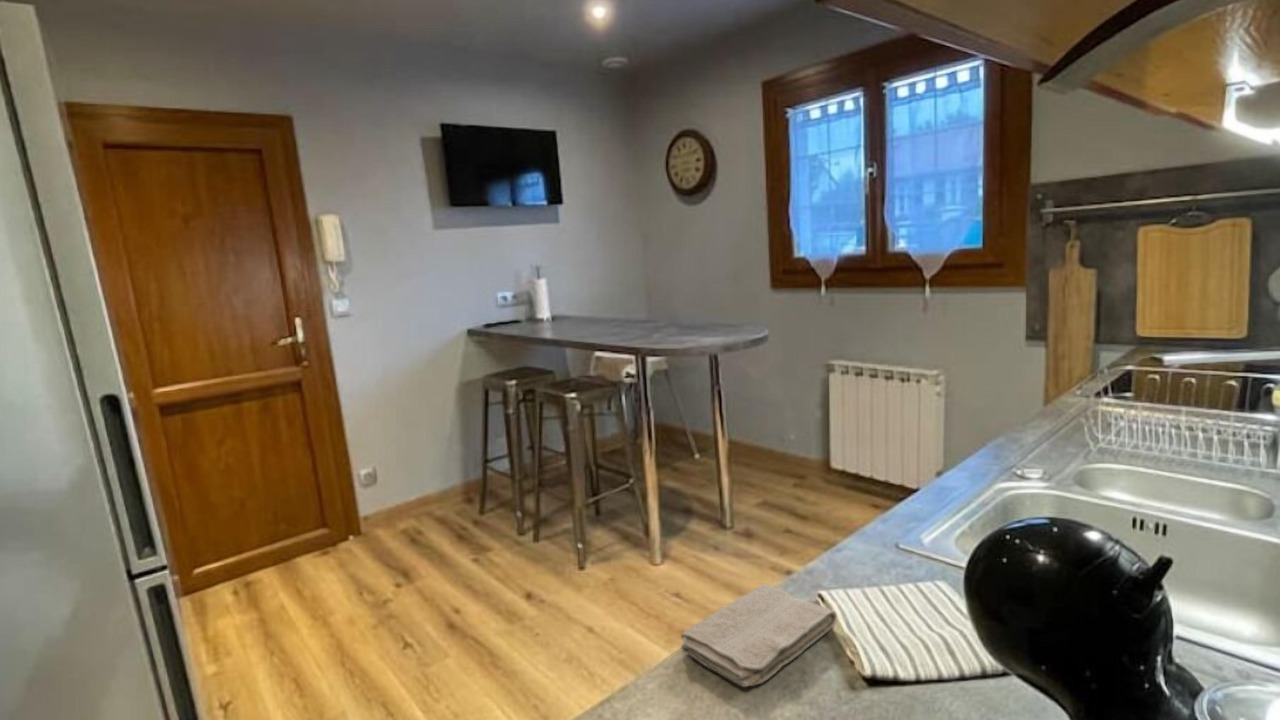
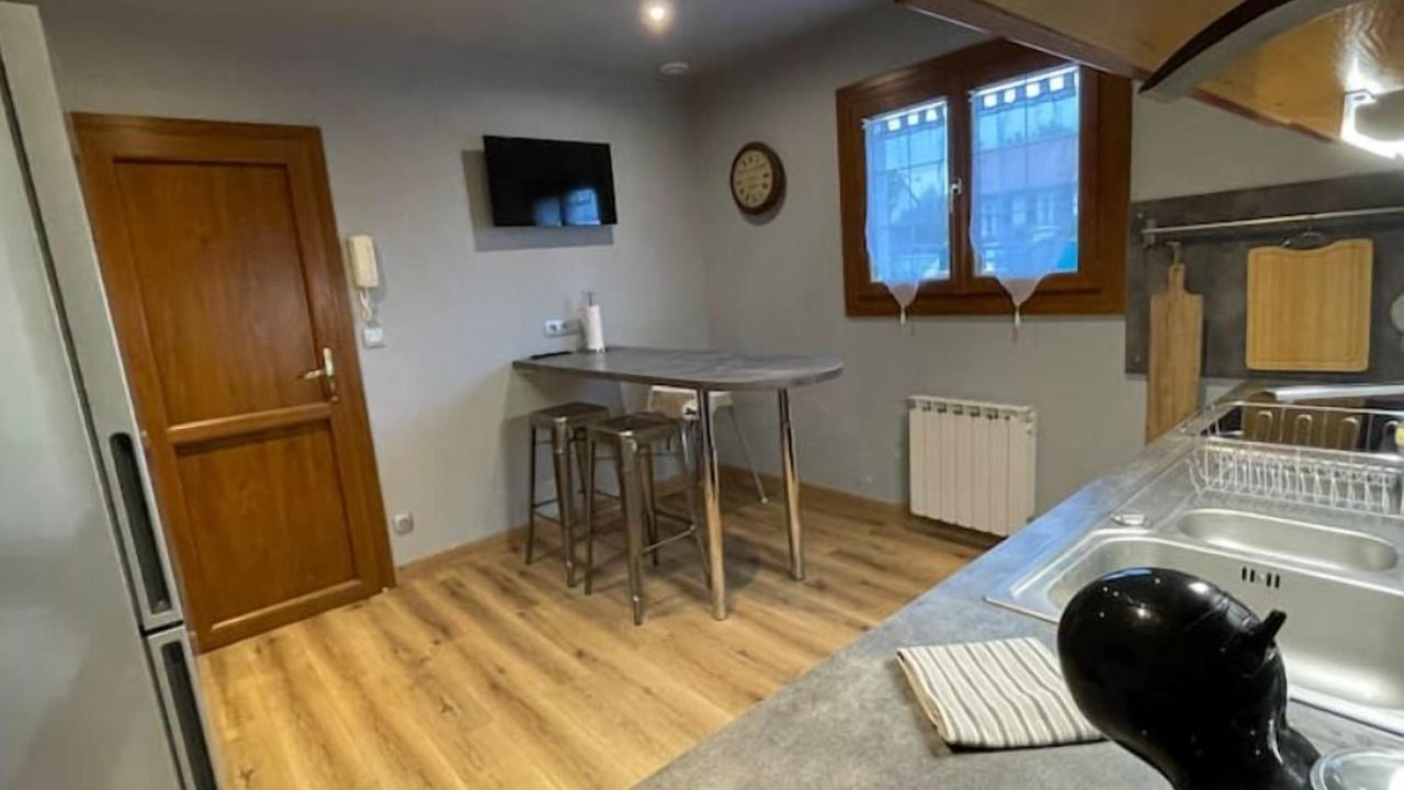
- washcloth [680,583,838,688]
